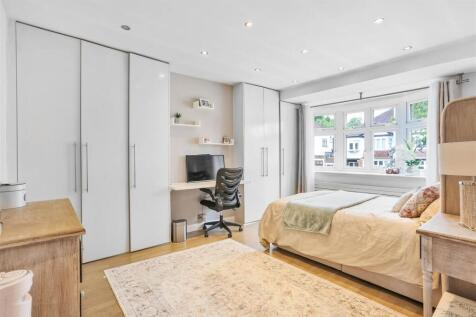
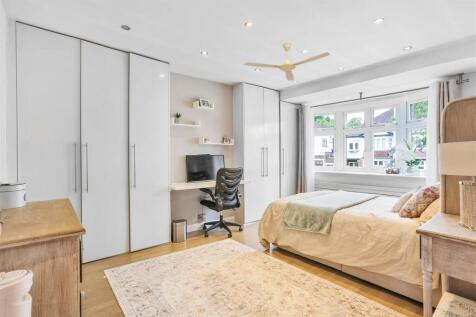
+ ceiling fan [243,42,331,82]
